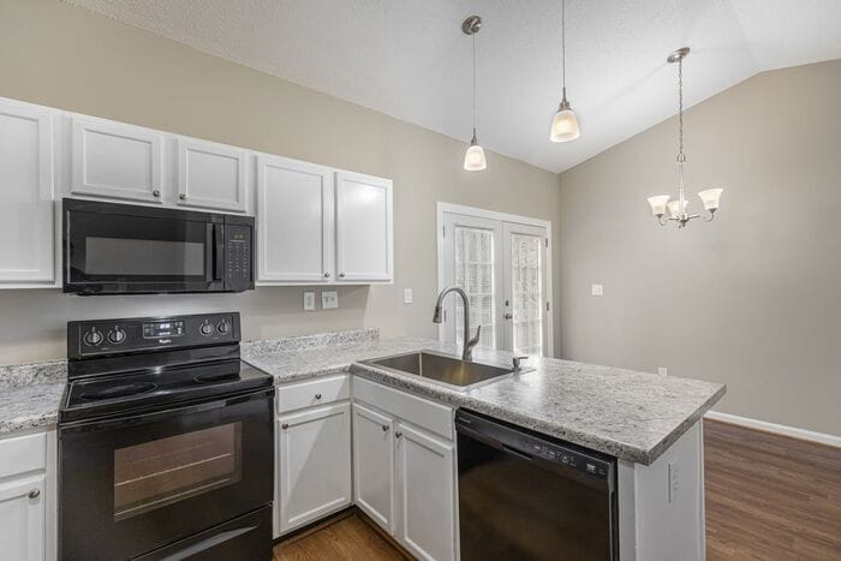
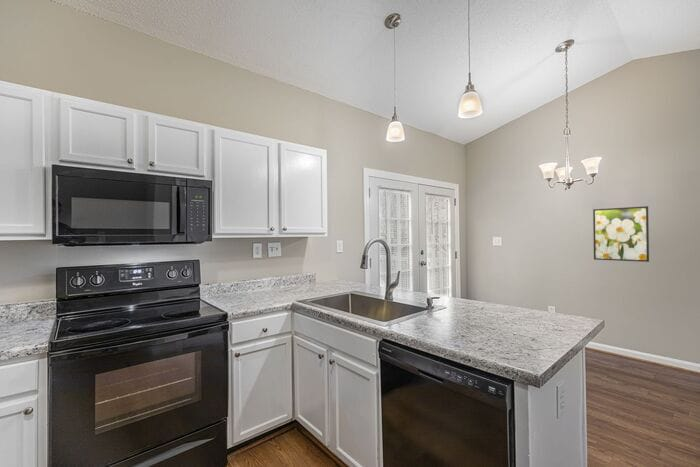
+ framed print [592,205,650,263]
